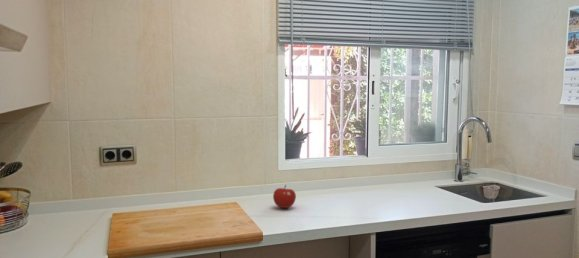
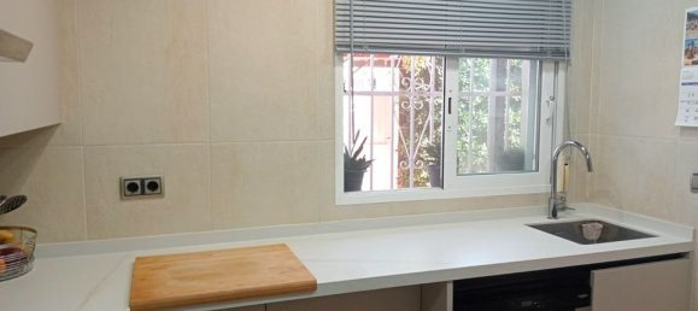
- fruit [272,184,297,209]
